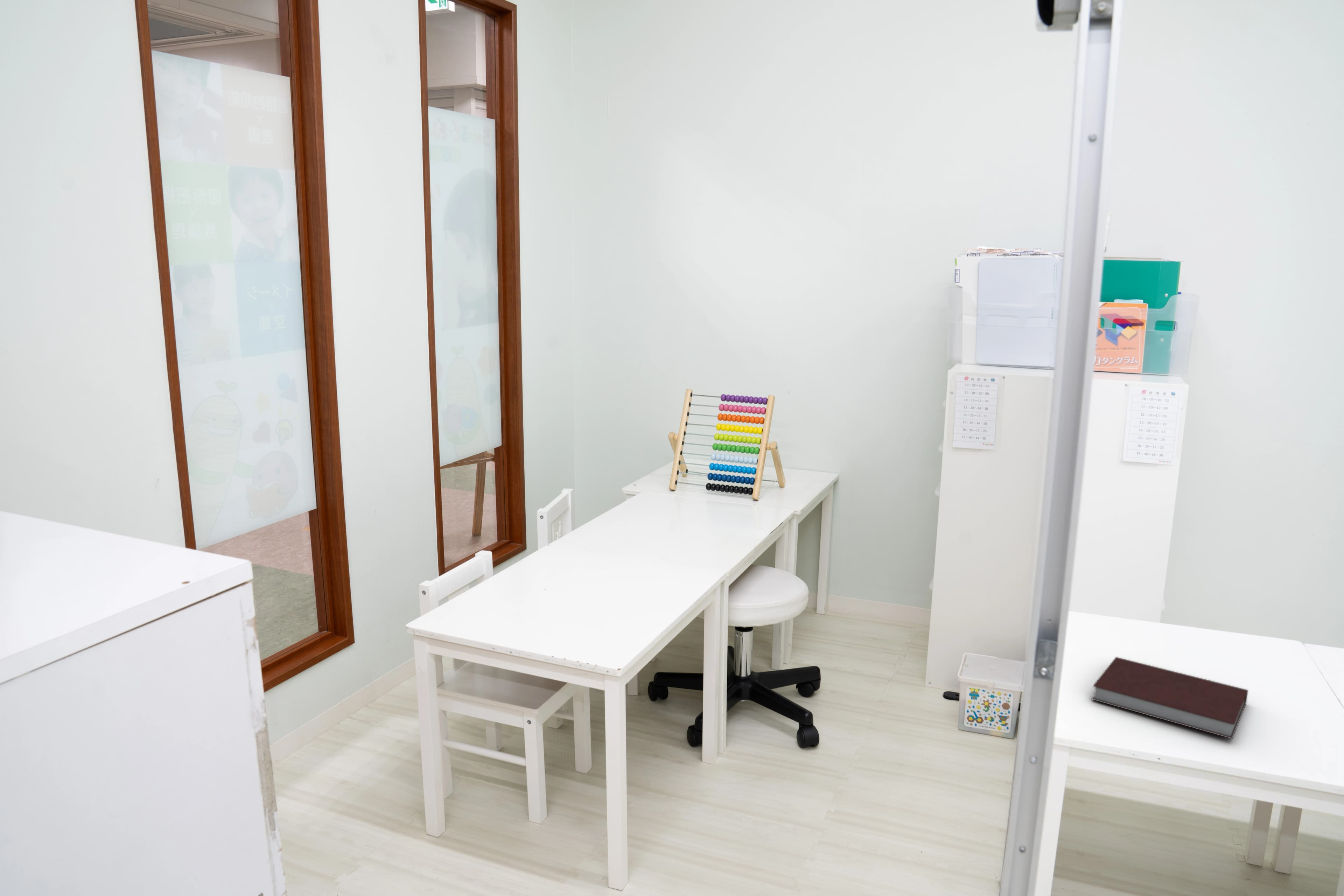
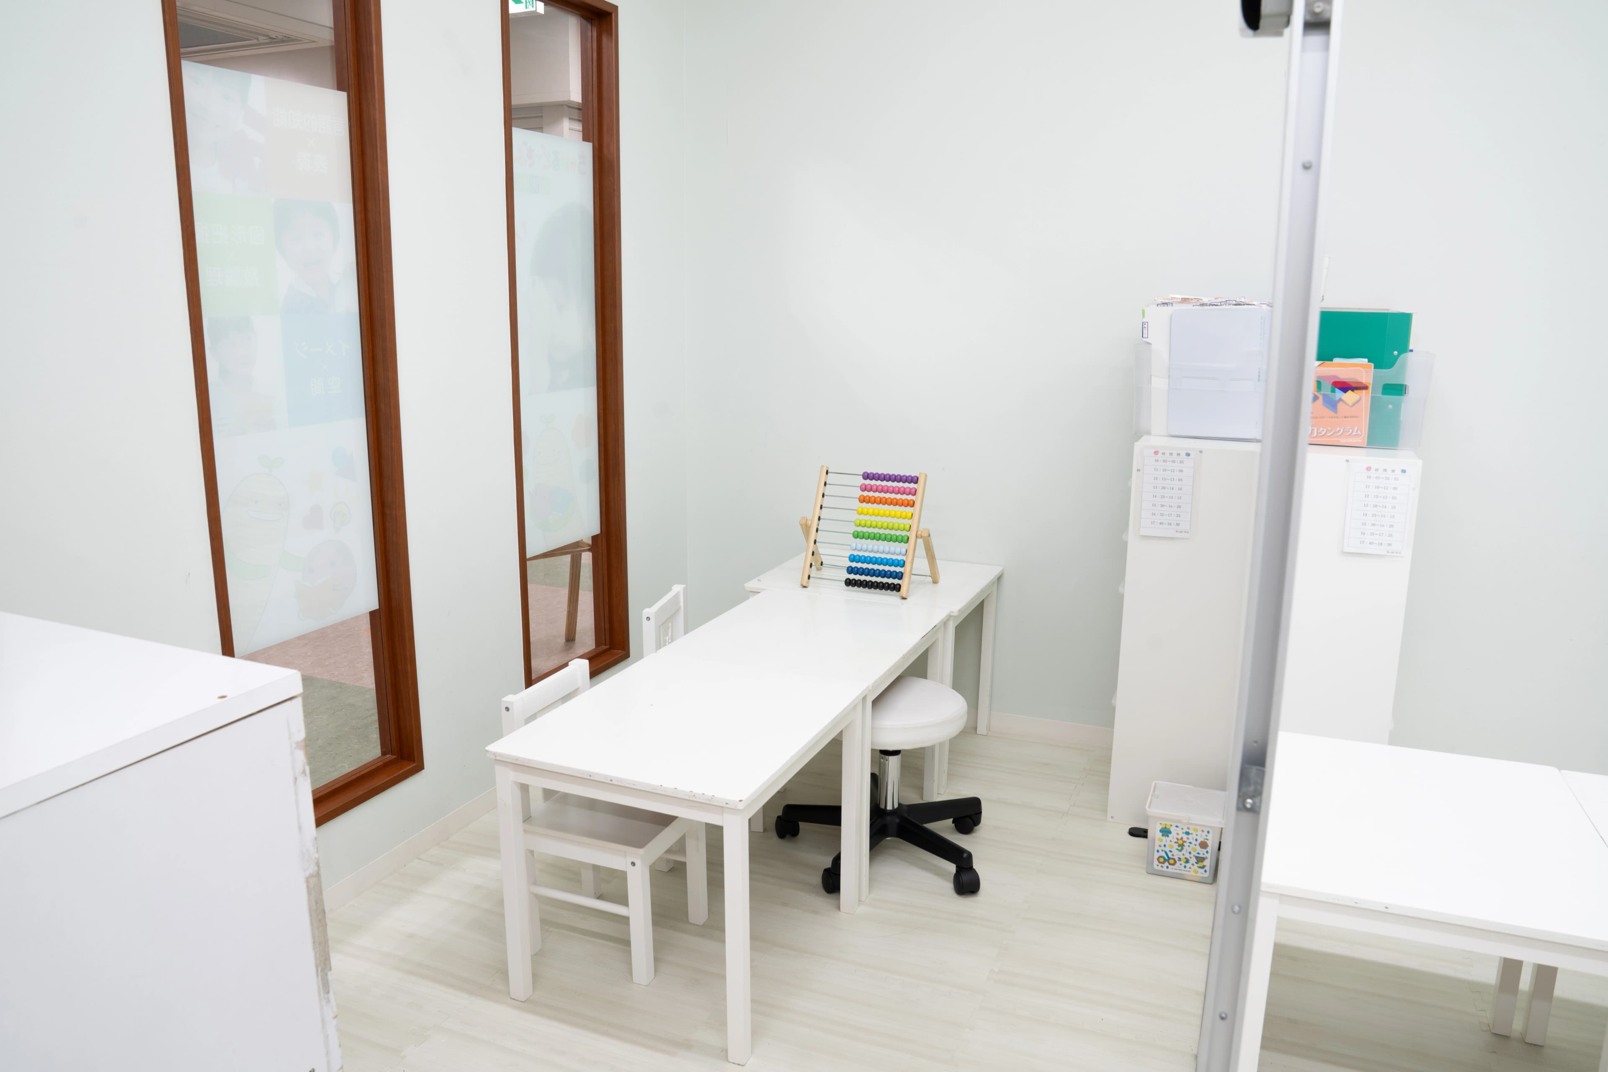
- notebook [1091,657,1248,739]
